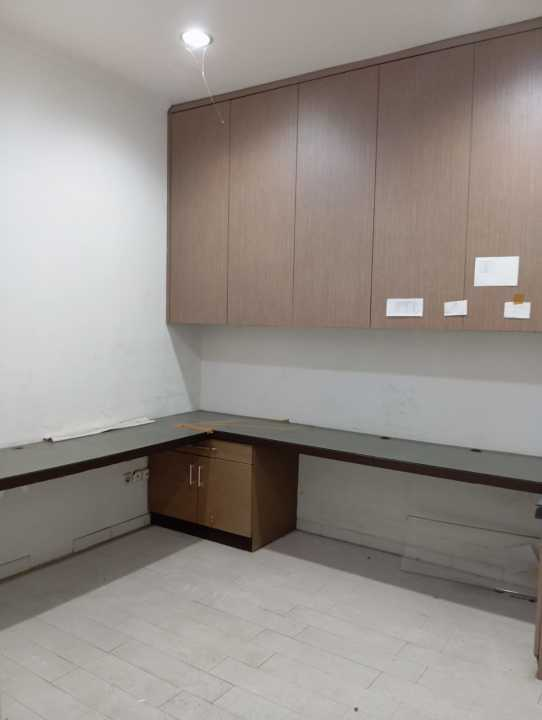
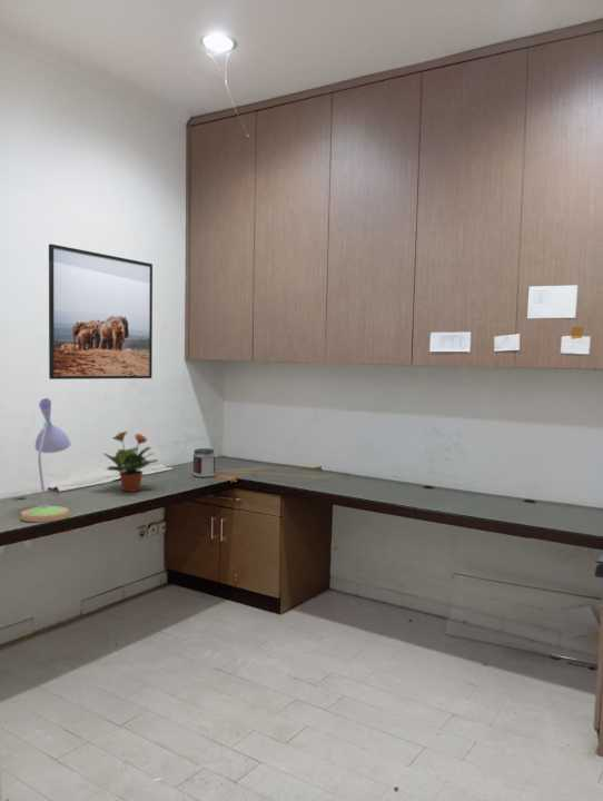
+ jar [191,447,217,478]
+ potted plant [101,431,159,493]
+ desk lamp [19,397,71,523]
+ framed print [48,243,154,380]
